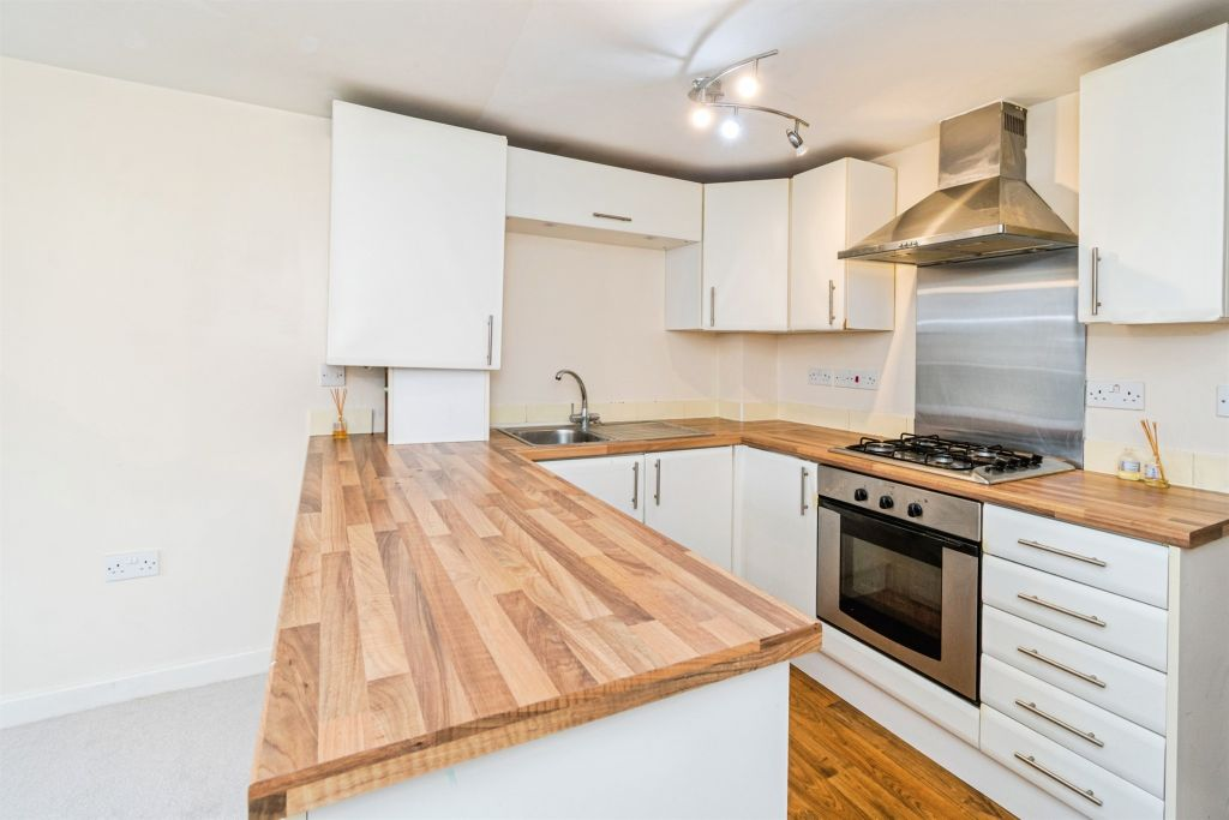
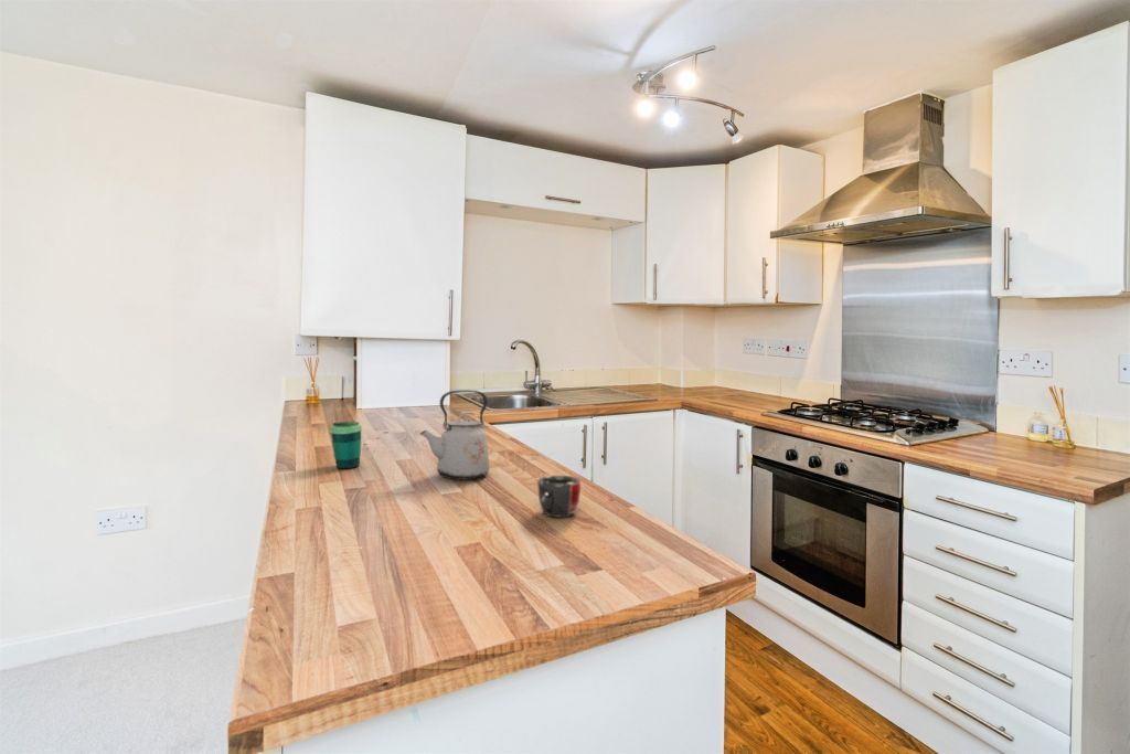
+ mug [536,475,582,518]
+ cup [329,421,363,469]
+ kettle [419,390,490,481]
